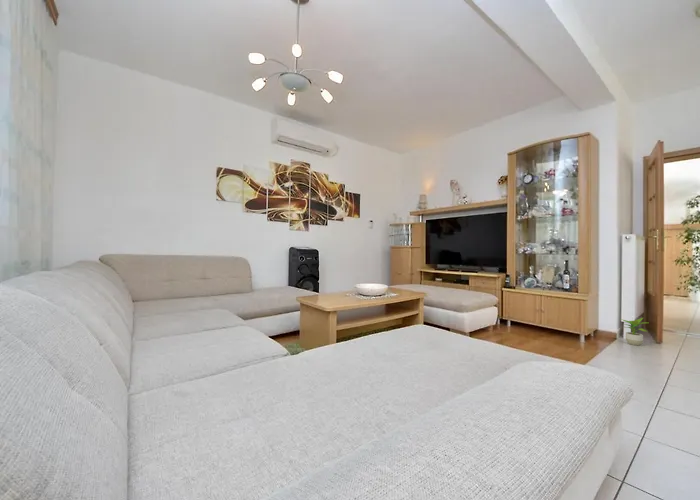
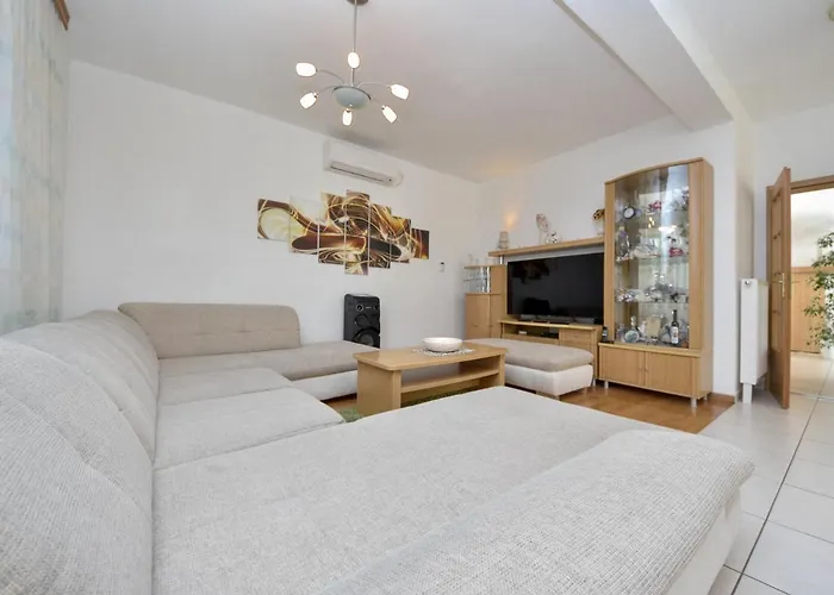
- potted plant [620,317,648,346]
